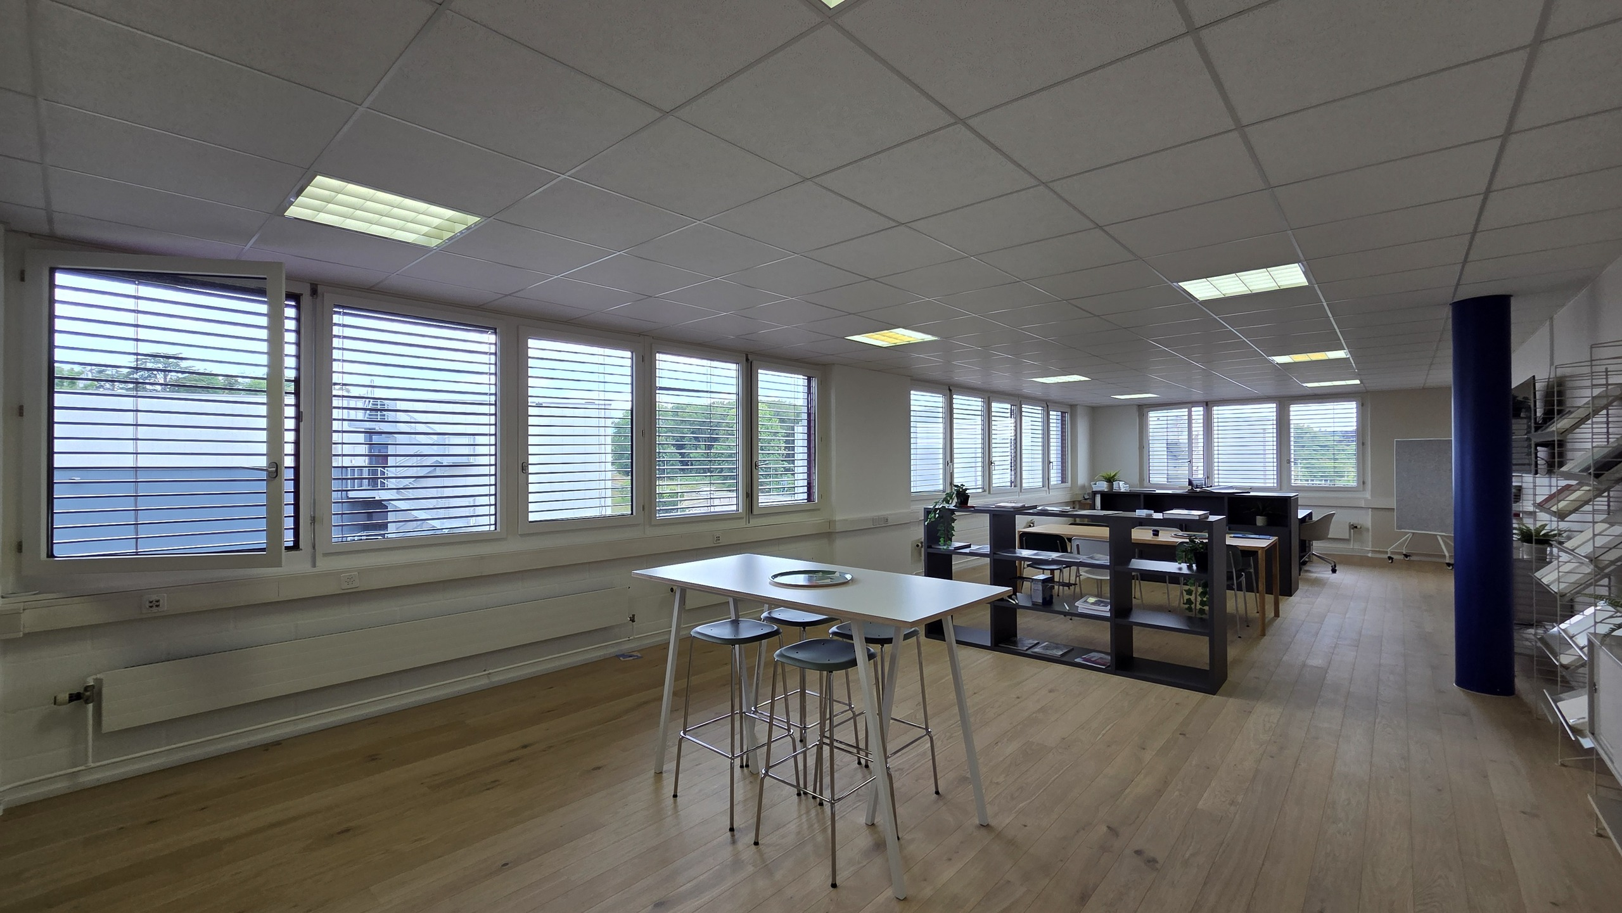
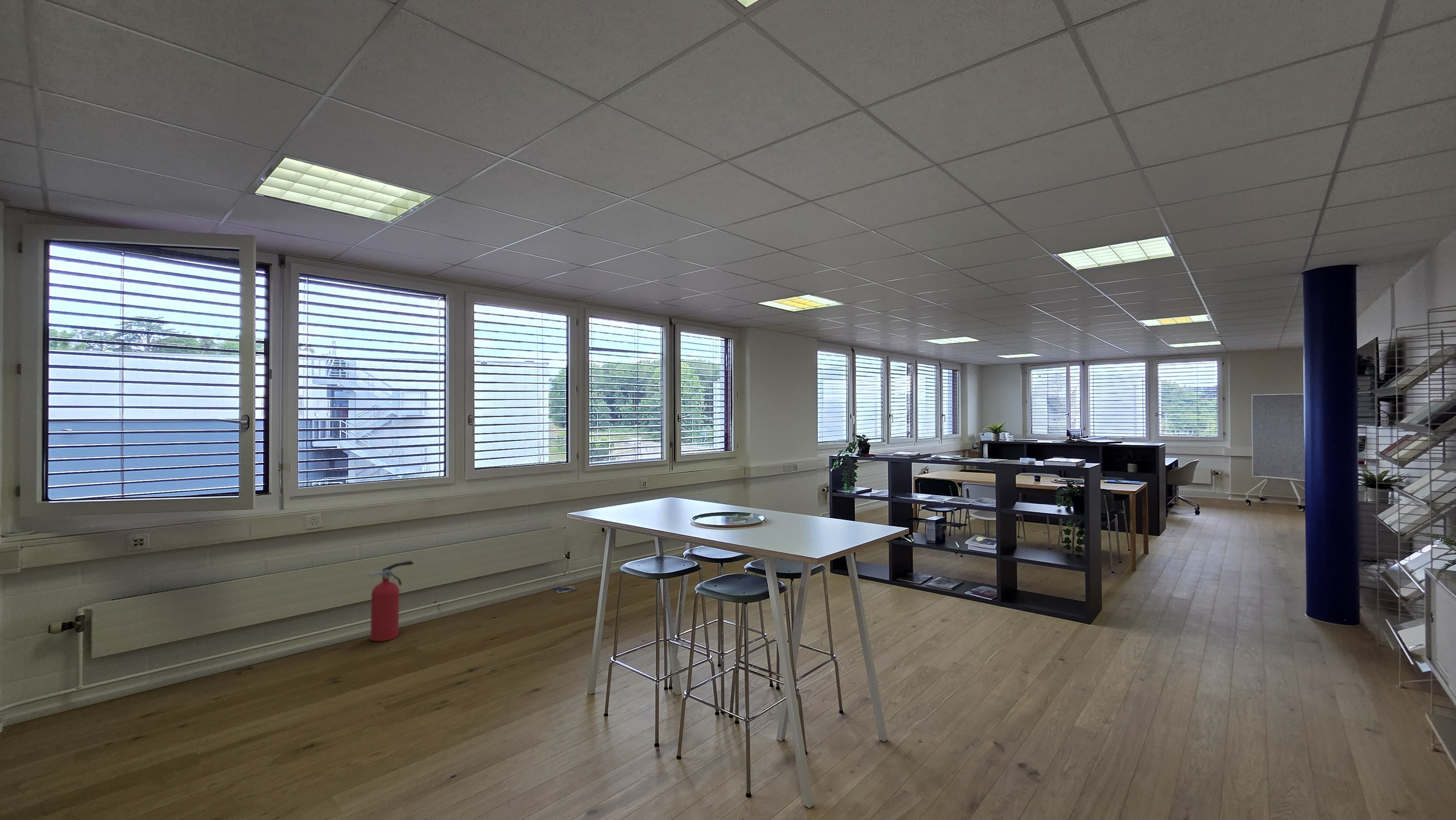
+ fire extinguisher [369,560,414,642]
